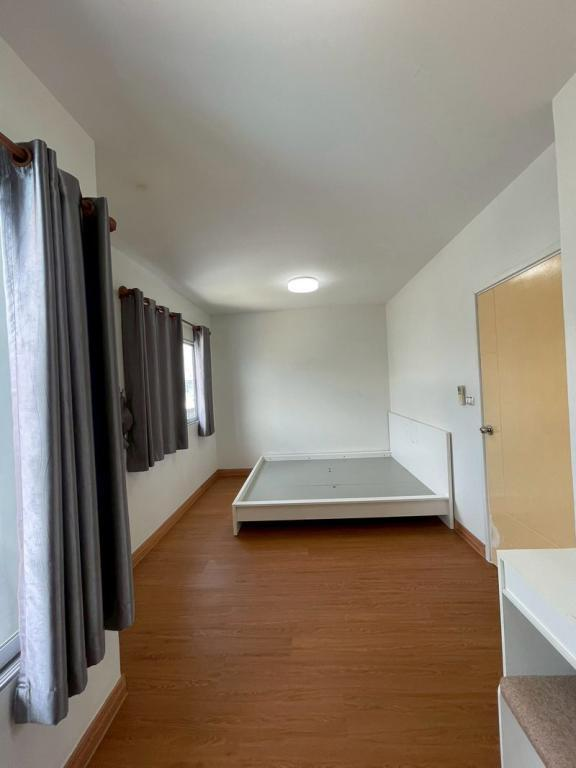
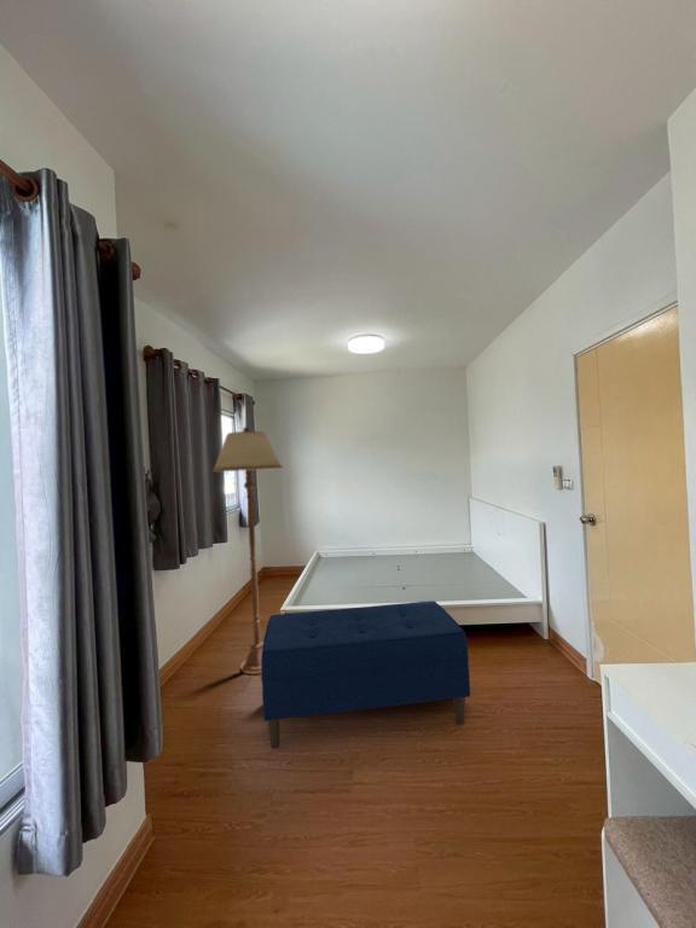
+ bench [260,599,471,749]
+ floor lamp [211,427,284,675]
